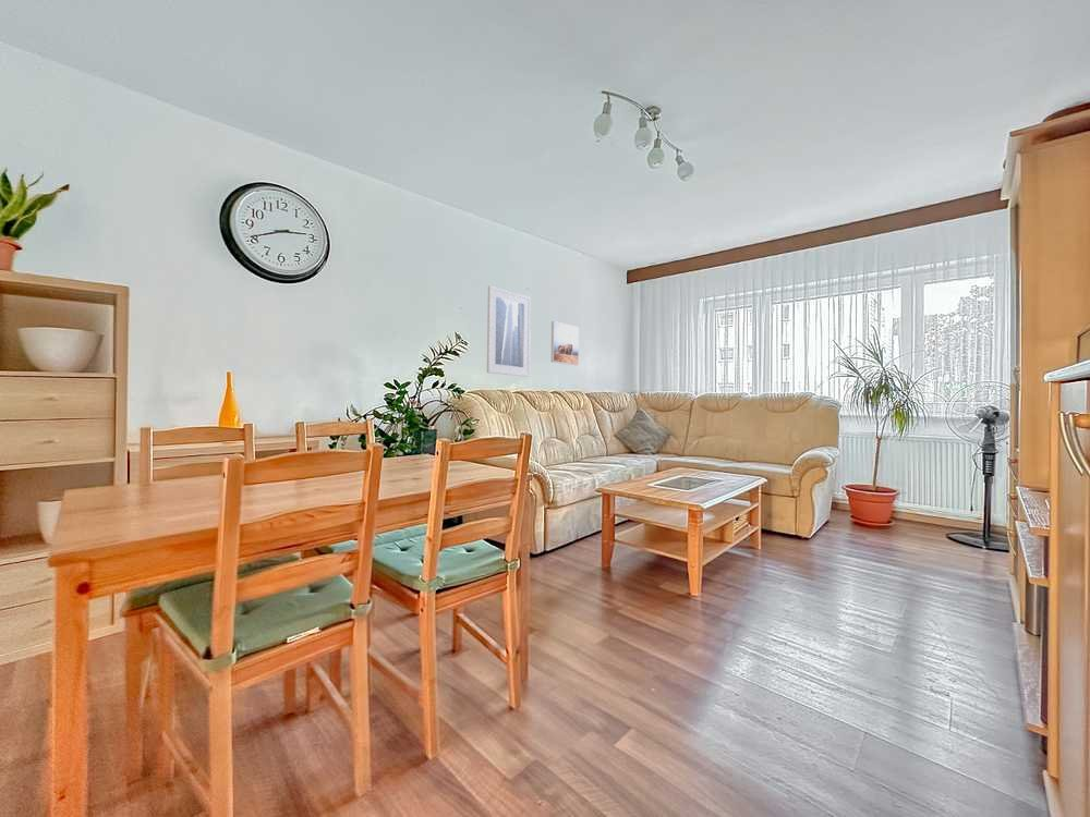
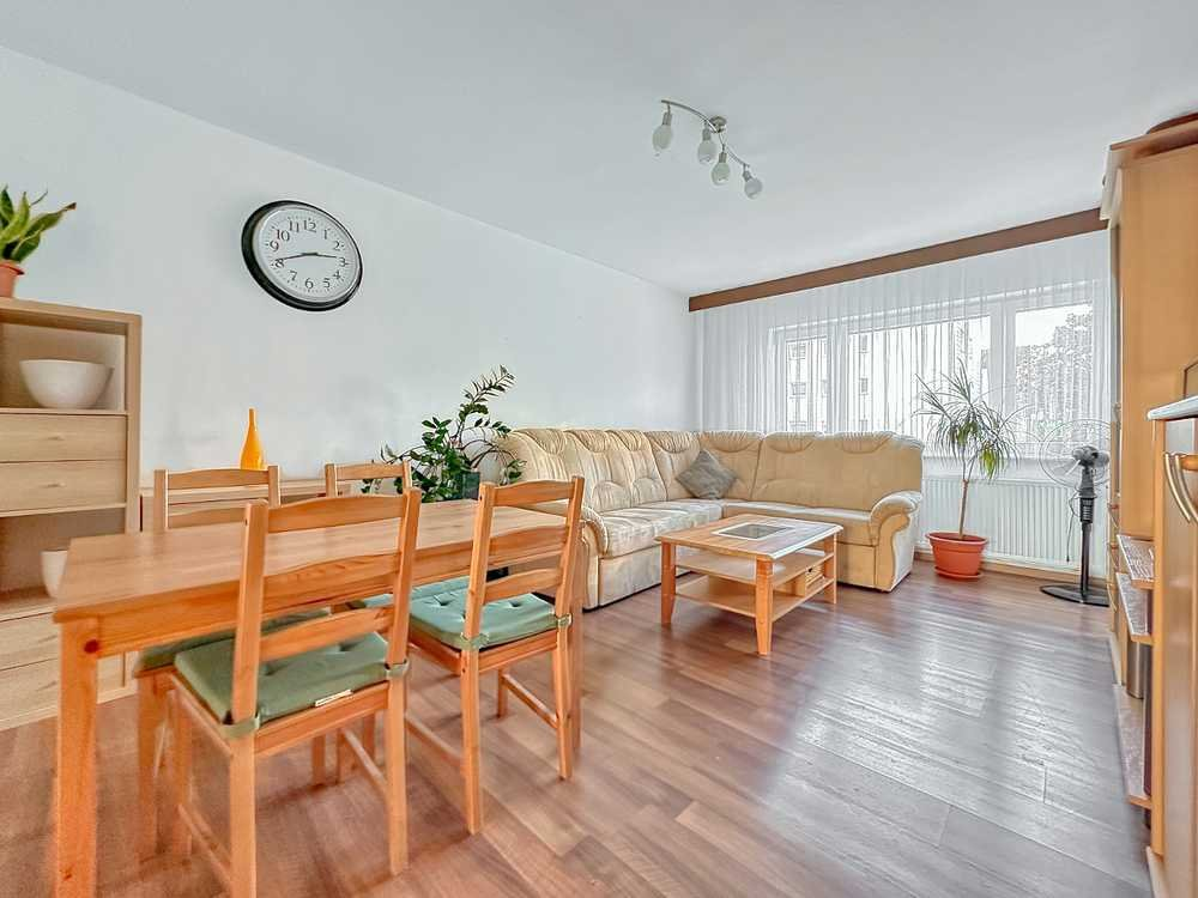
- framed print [550,320,580,366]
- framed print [486,285,532,378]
